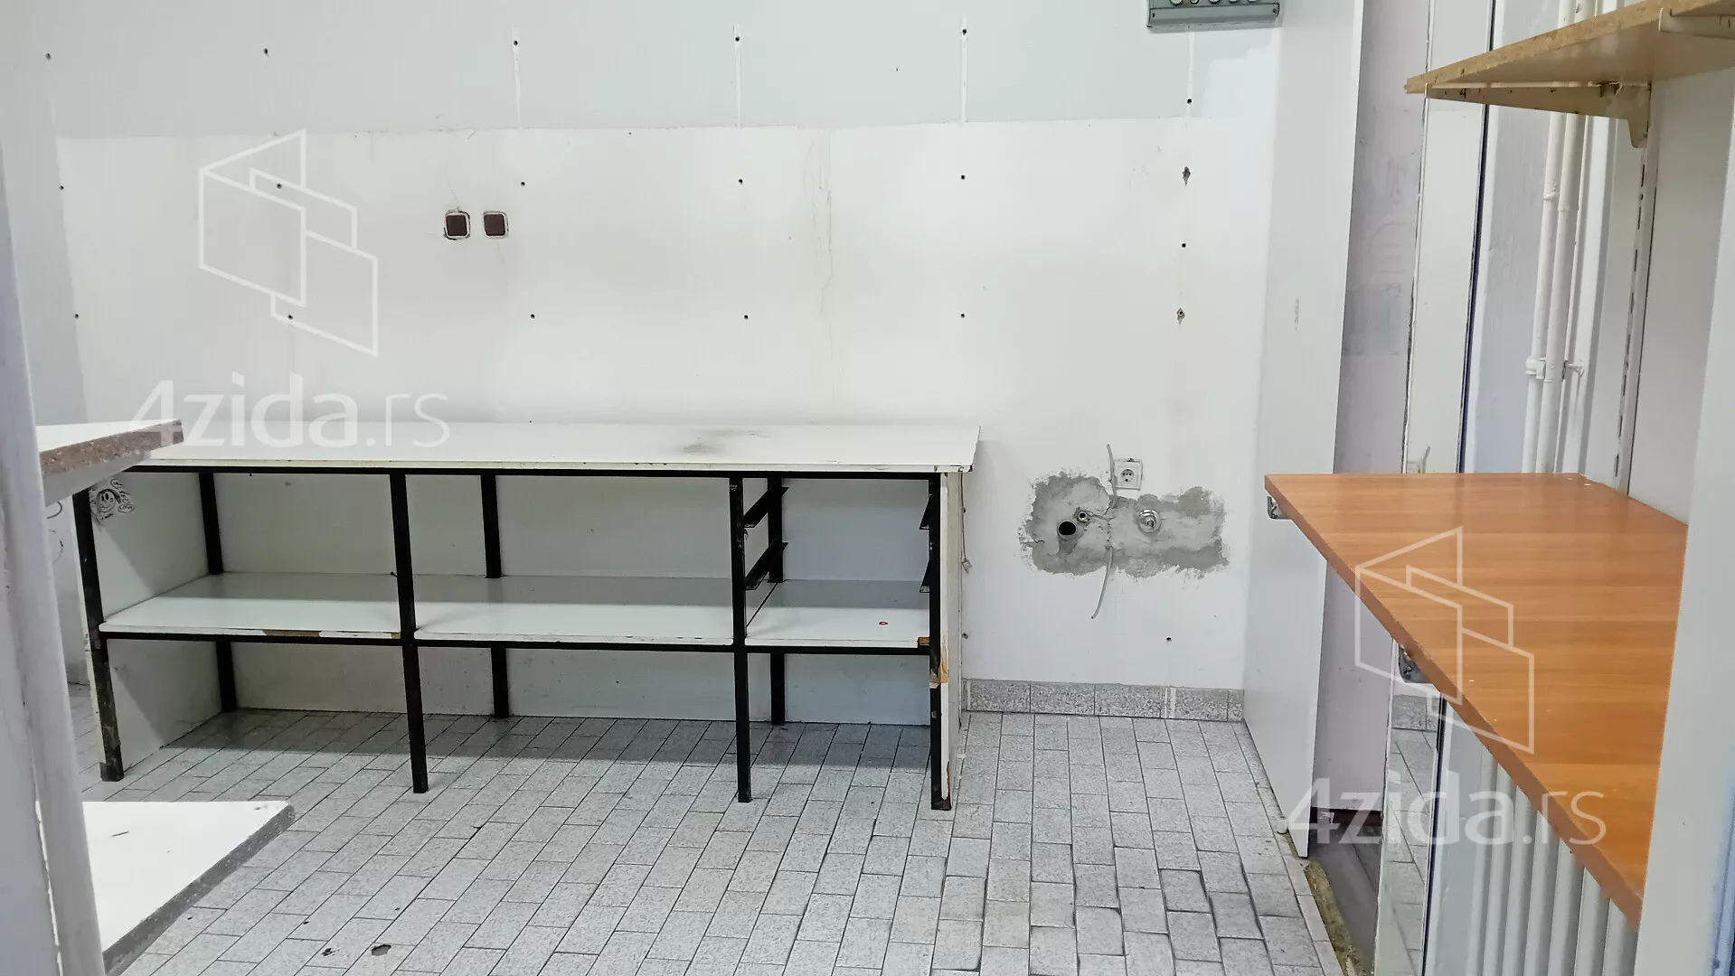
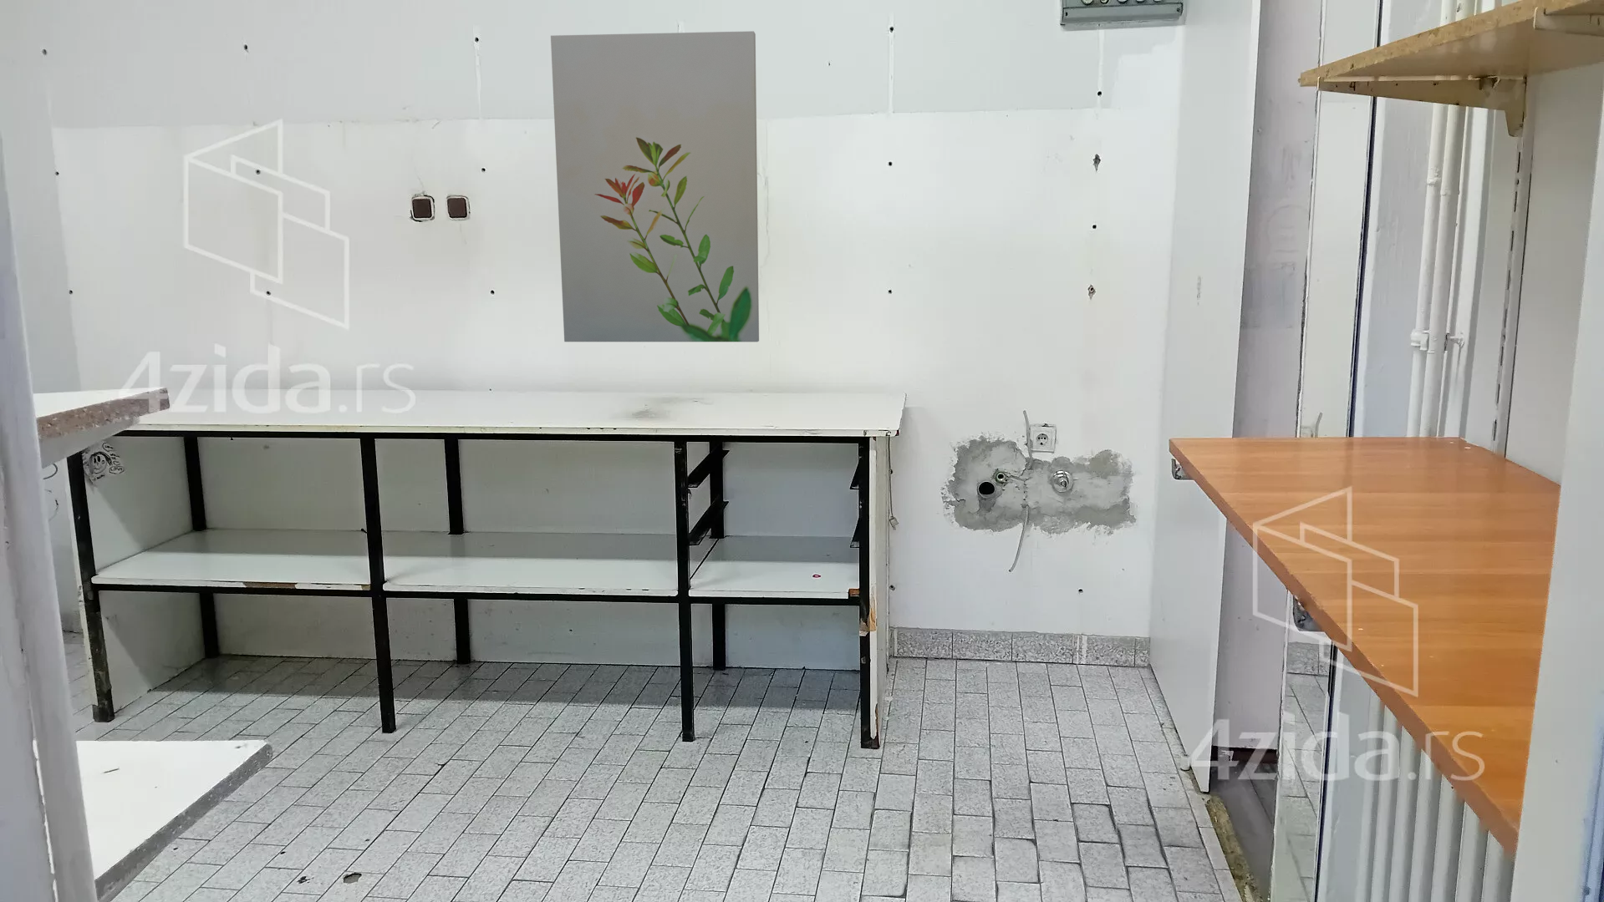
+ wall art [550,30,760,343]
